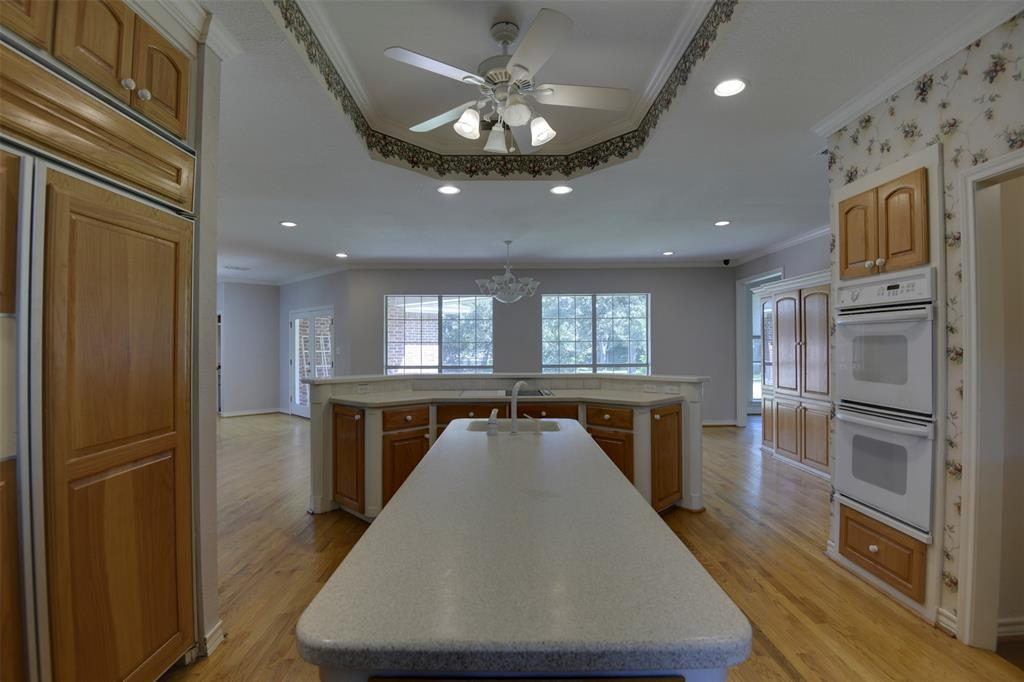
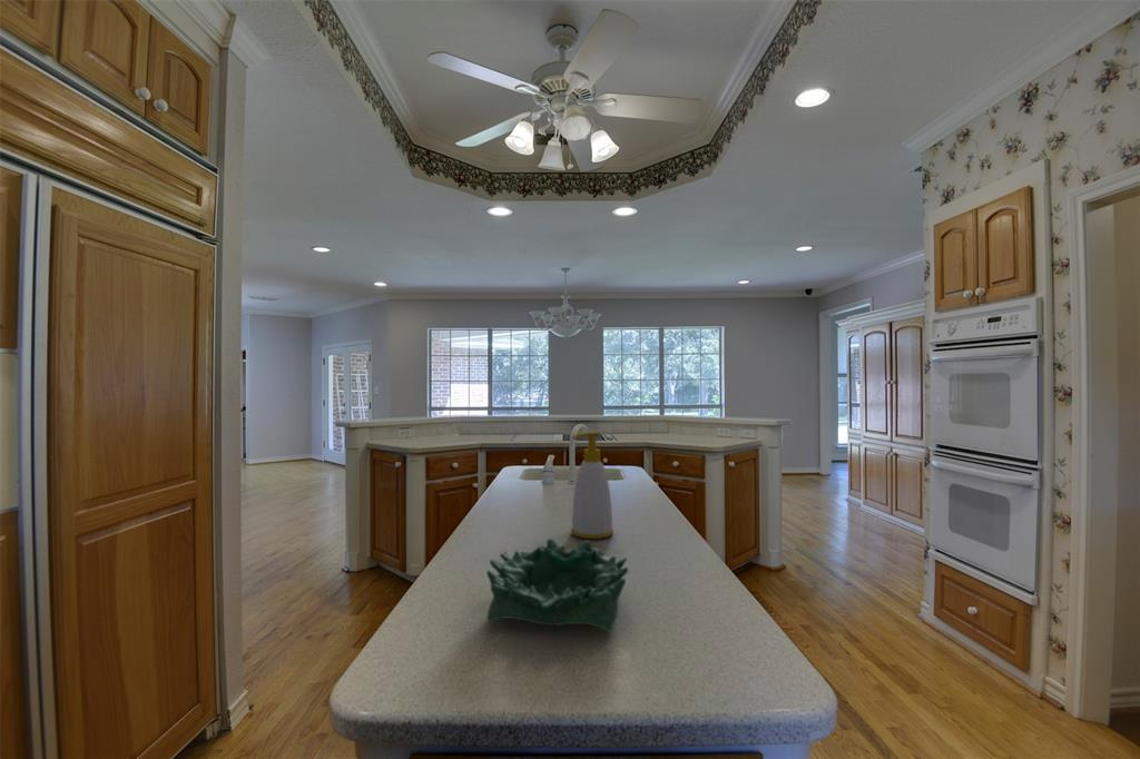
+ soap bottle [570,431,615,540]
+ decorative bowl [485,538,629,633]
